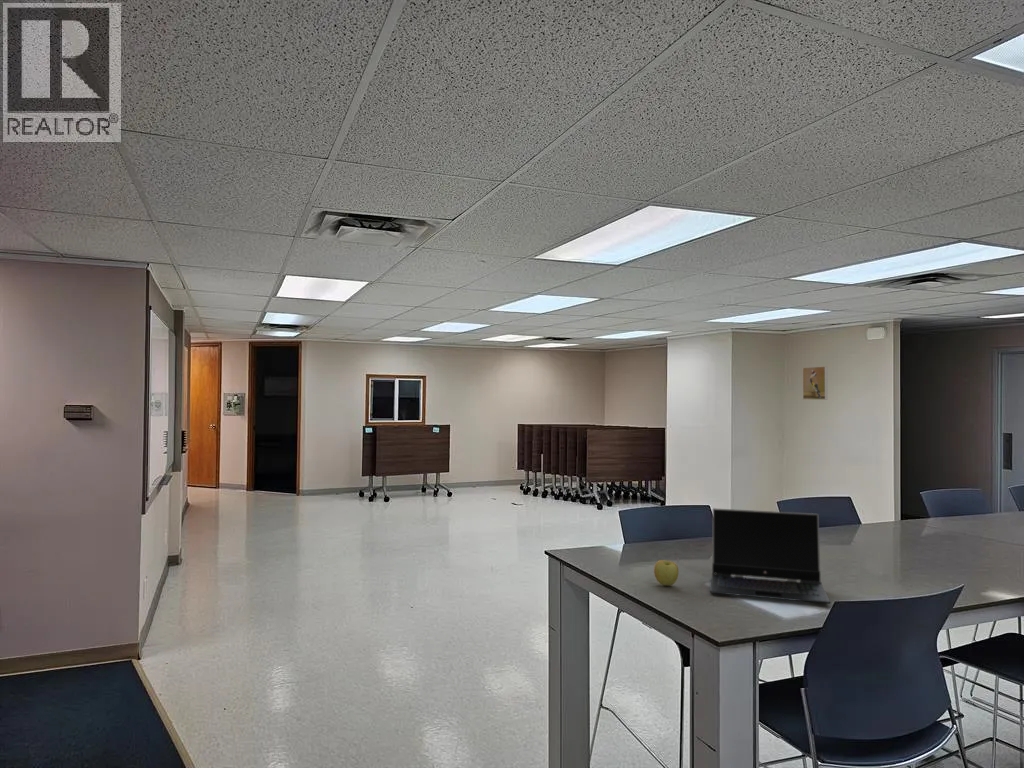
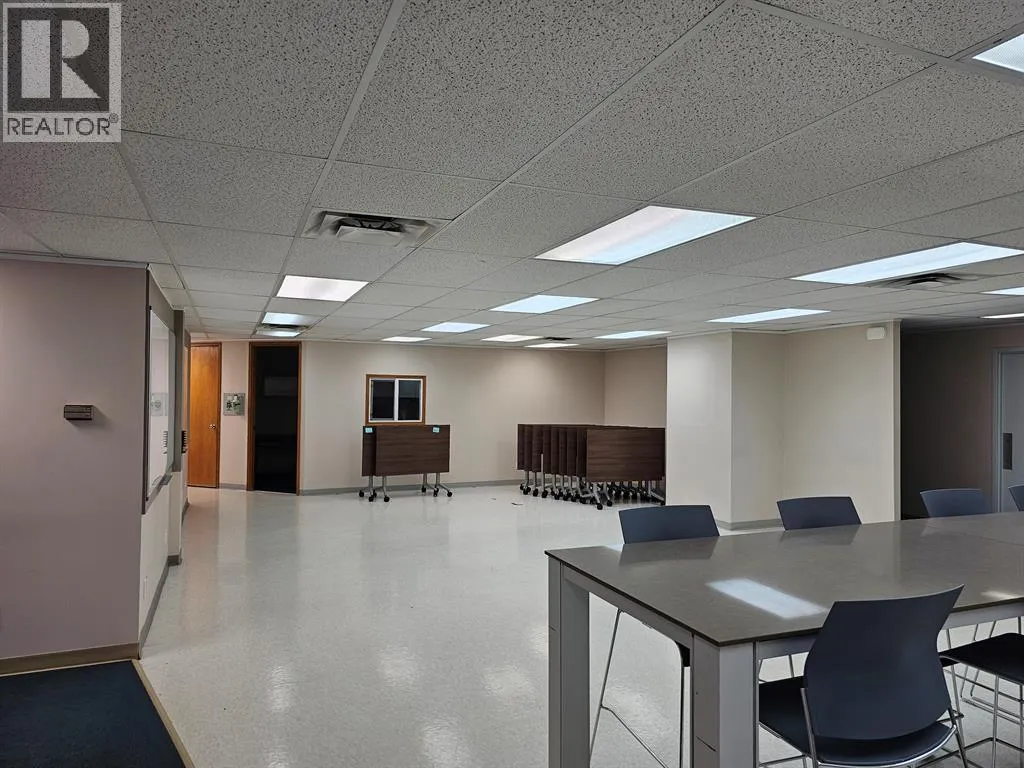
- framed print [802,365,828,401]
- apple [653,559,679,587]
- laptop computer [709,507,831,604]
